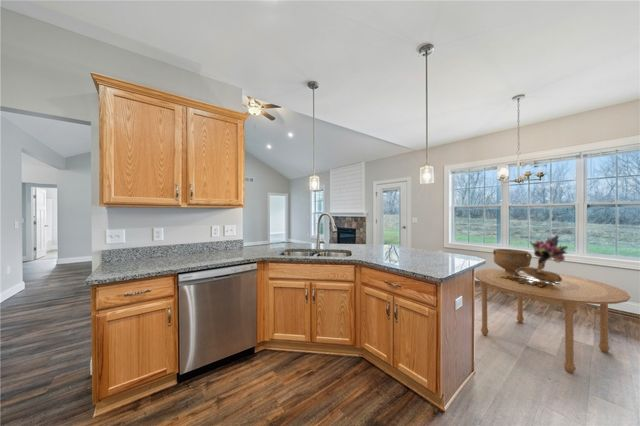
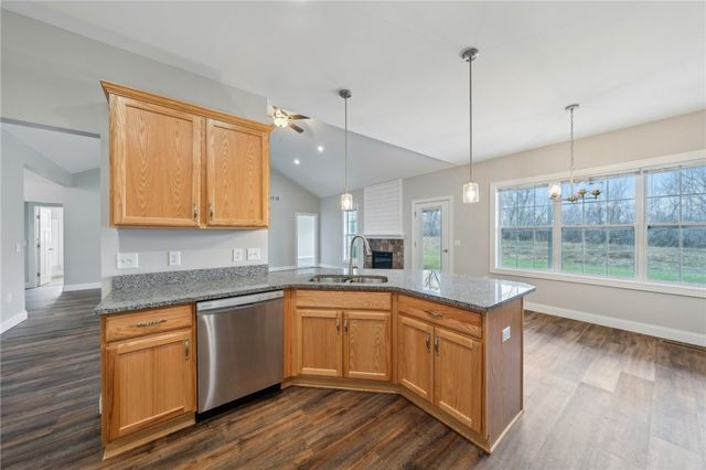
- ceramic pot [492,248,533,274]
- bouquet [515,234,568,283]
- dining table [474,268,631,374]
